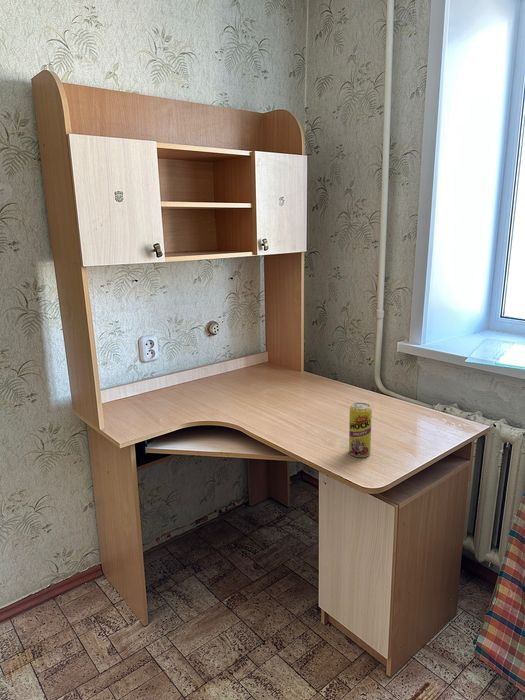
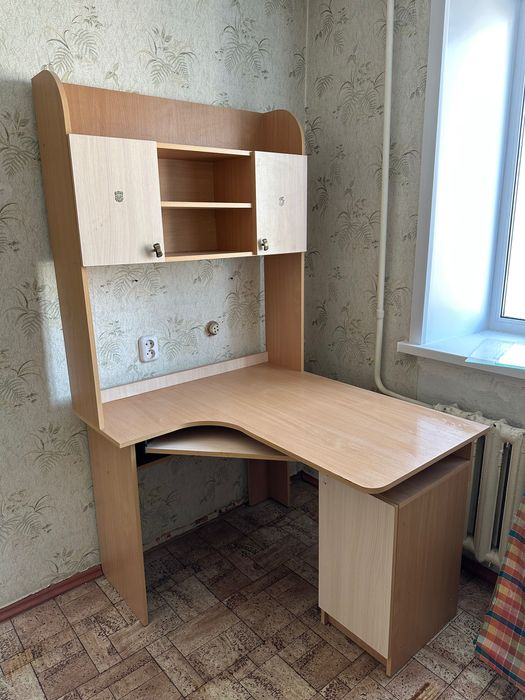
- beverage can [348,402,373,458]
